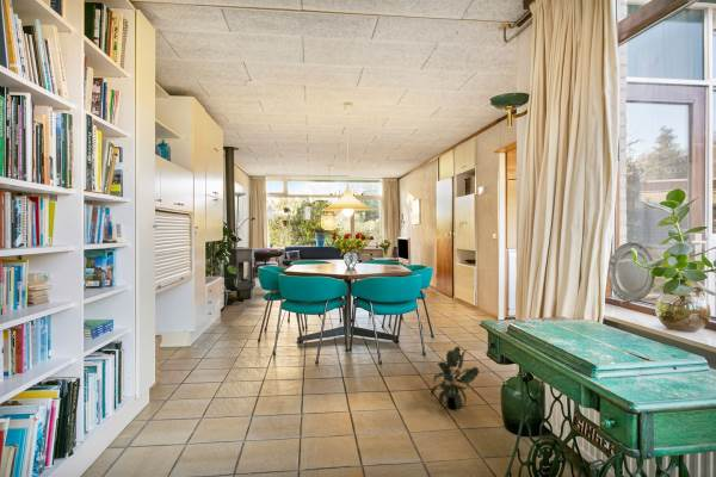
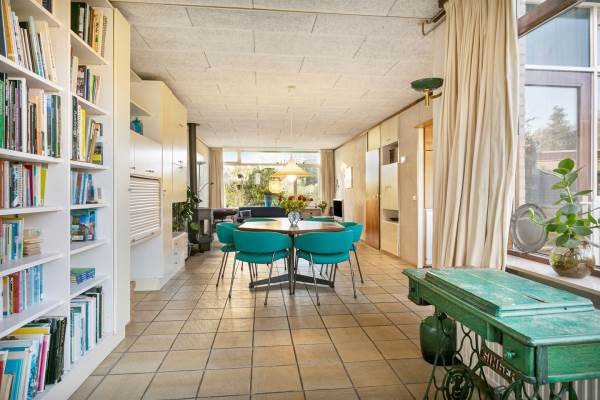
- potted plant [430,346,480,410]
